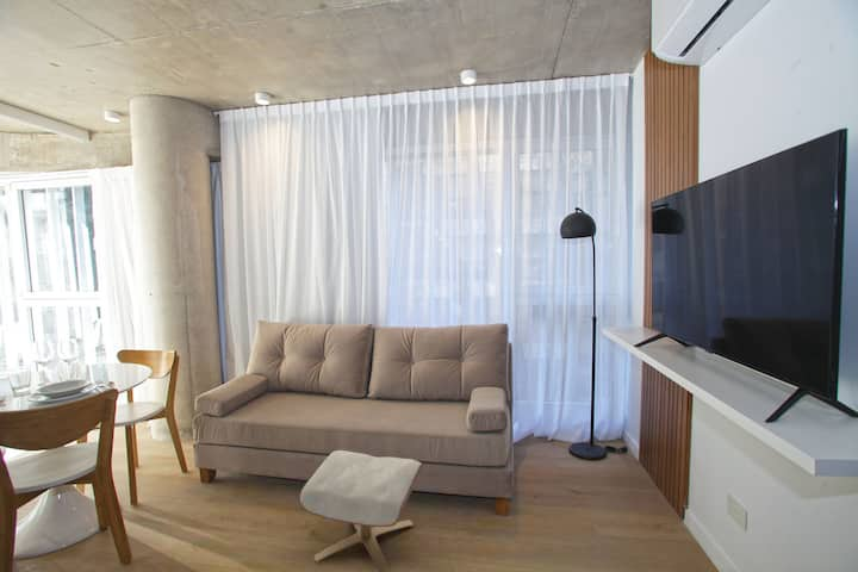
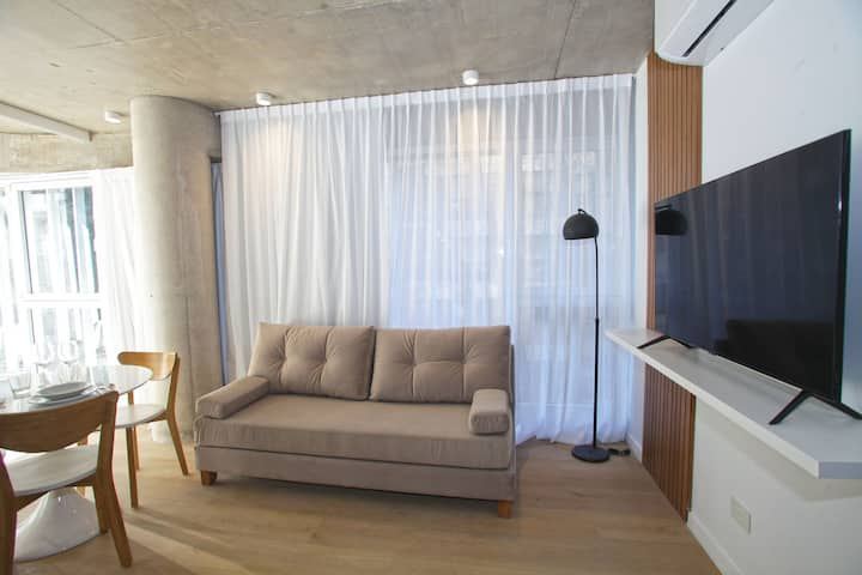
- ottoman [298,449,424,572]
